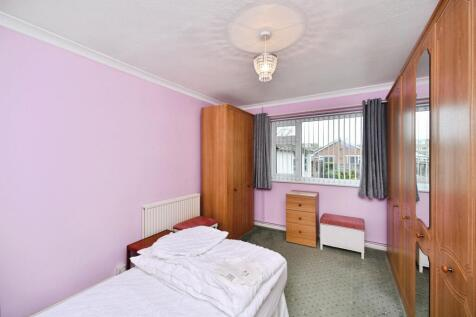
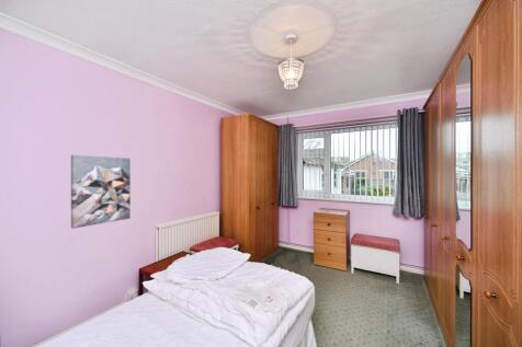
+ wall art [70,154,132,230]
